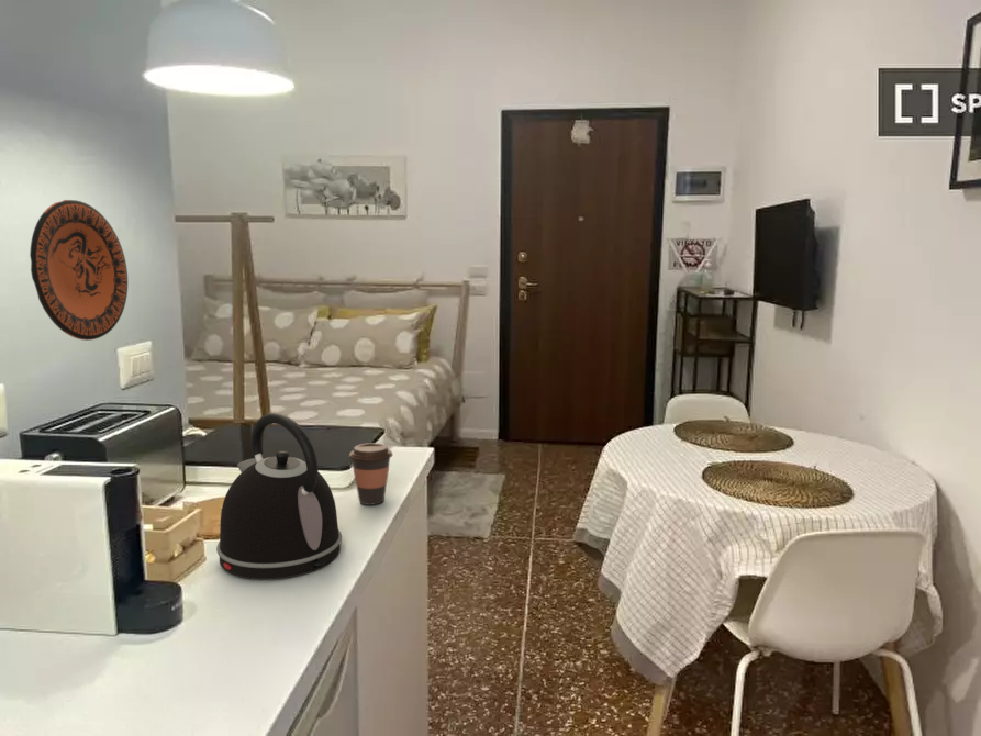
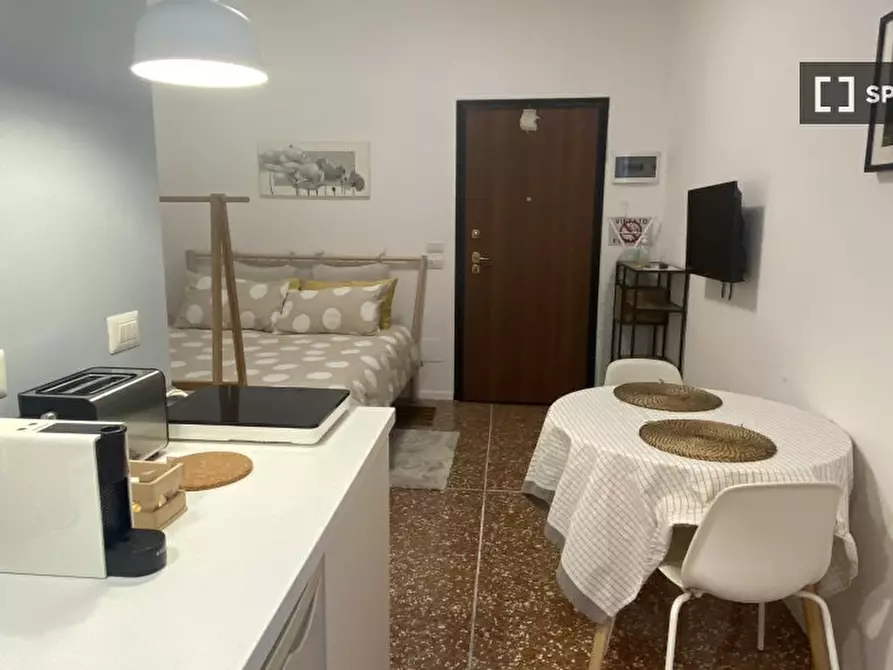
- coffee cup [348,442,394,506]
- decorative plate [29,199,129,342]
- kettle [215,412,343,580]
